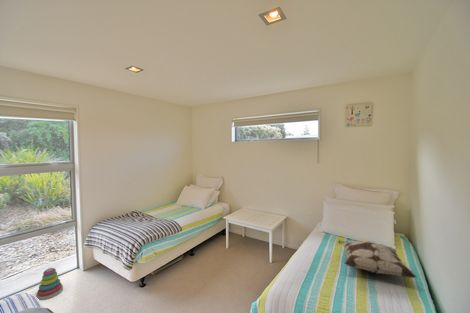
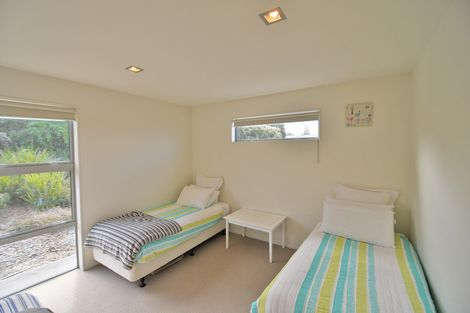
- decorative pillow [337,240,417,279]
- stacking toy [35,267,64,301]
